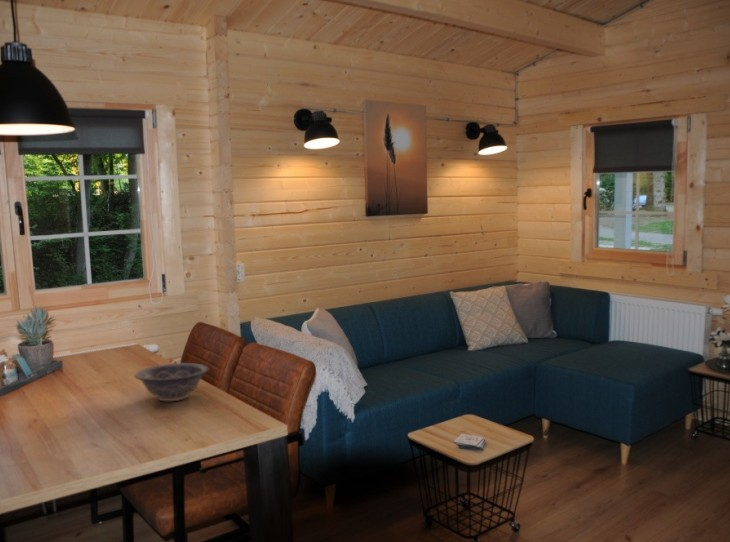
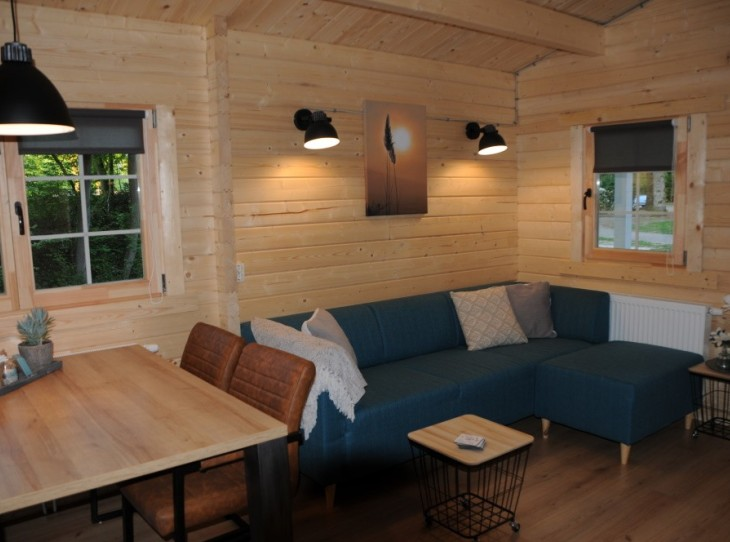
- decorative bowl [134,362,209,402]
